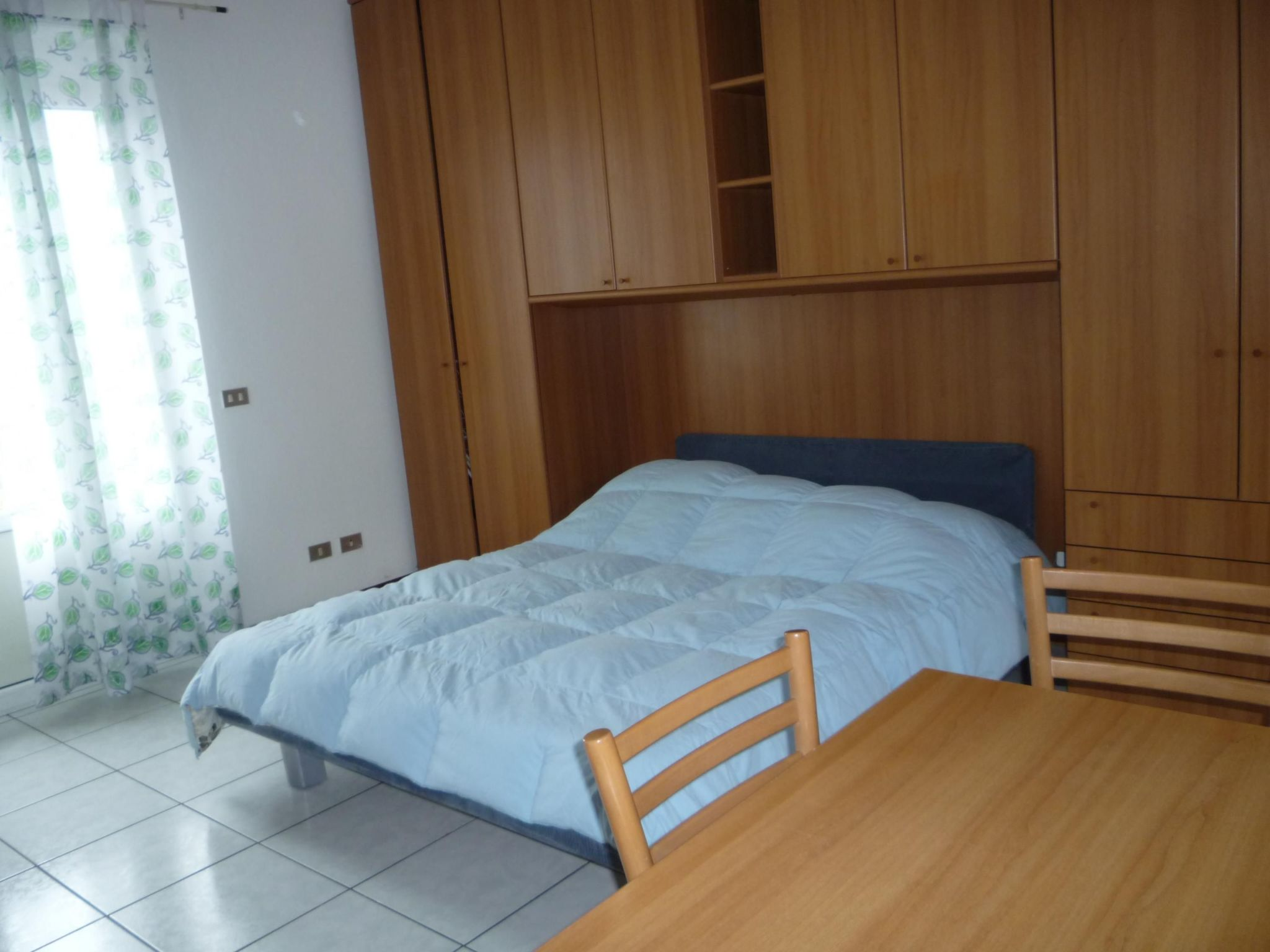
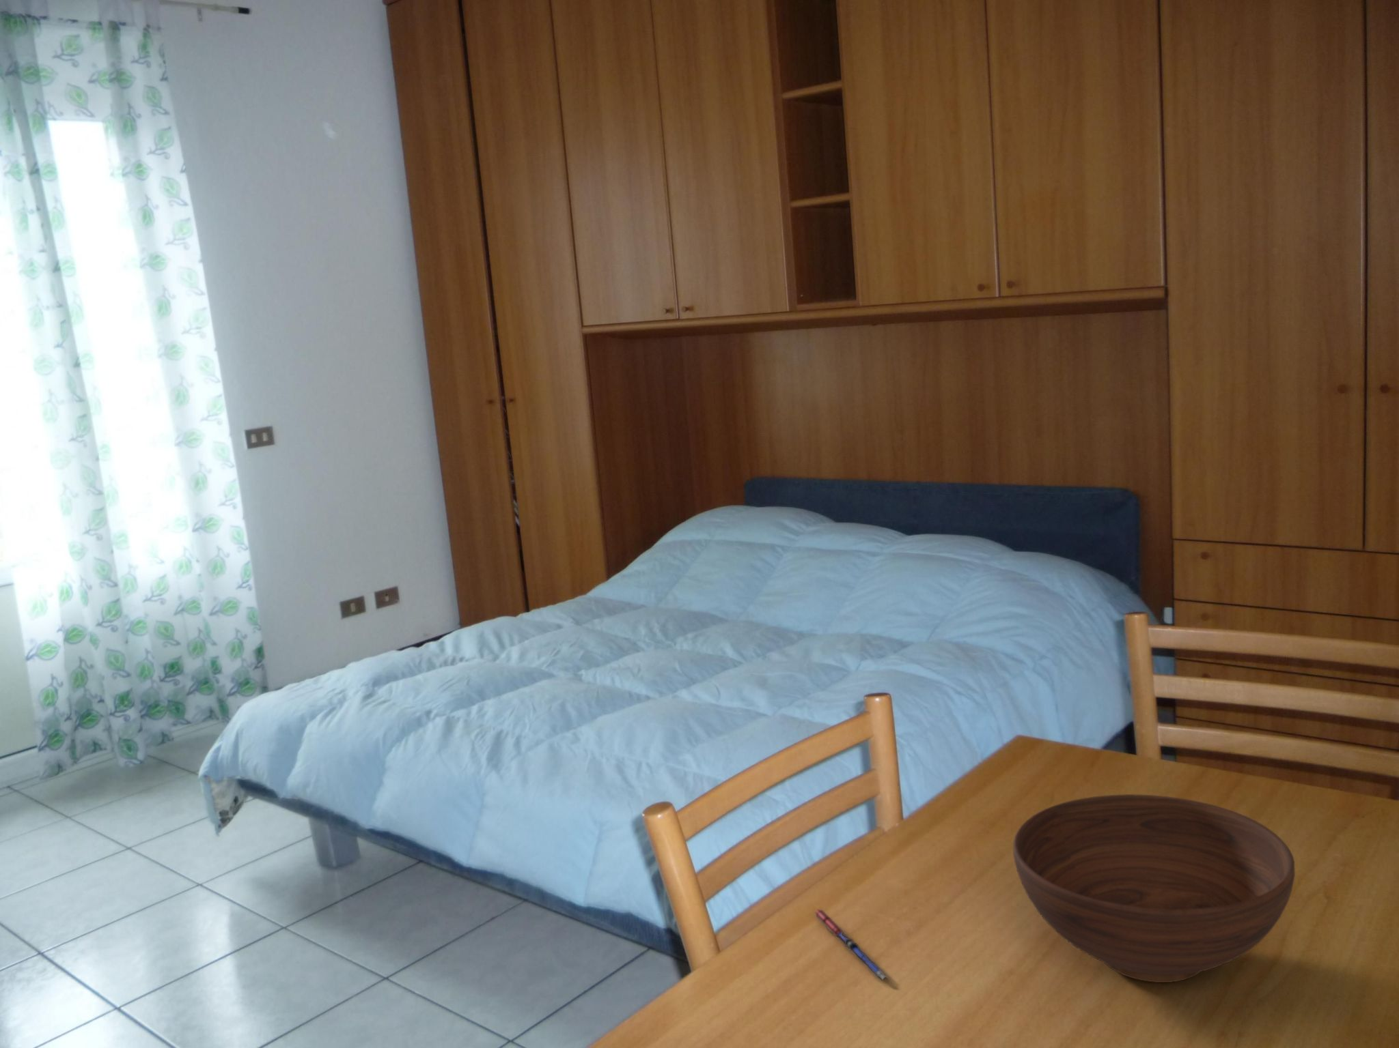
+ bowl [1012,794,1295,983]
+ pen [812,909,891,982]
